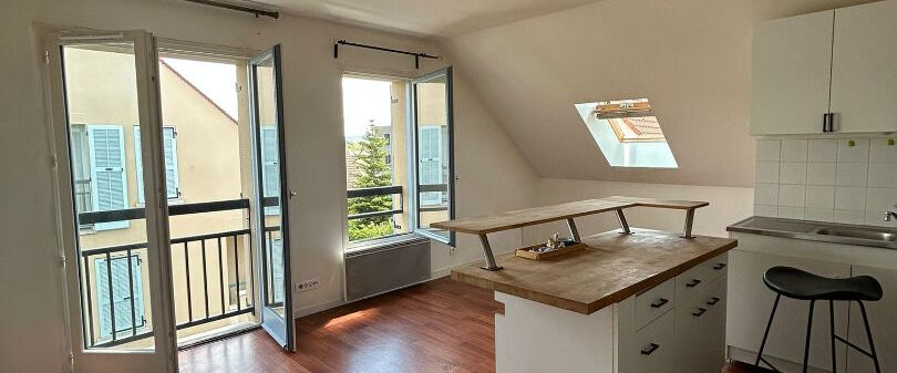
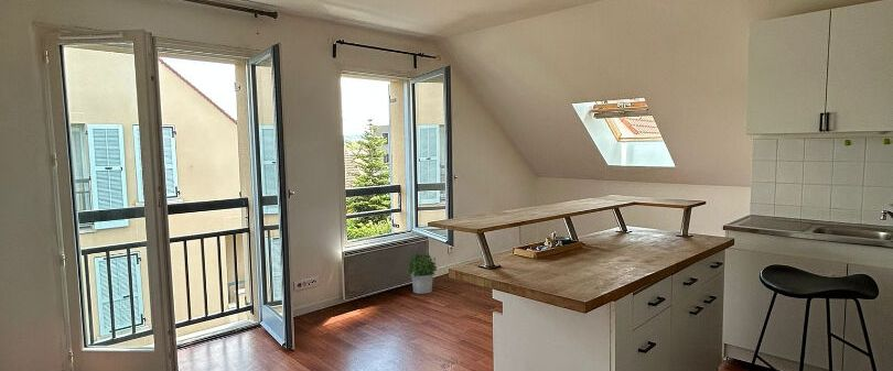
+ potted plant [406,252,438,295]
